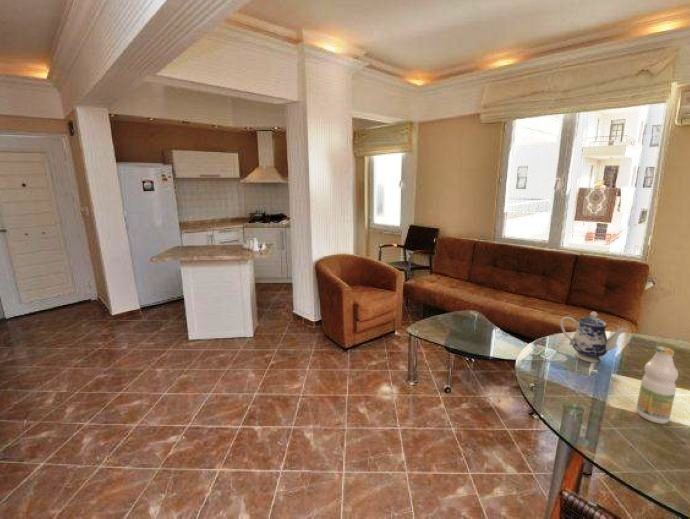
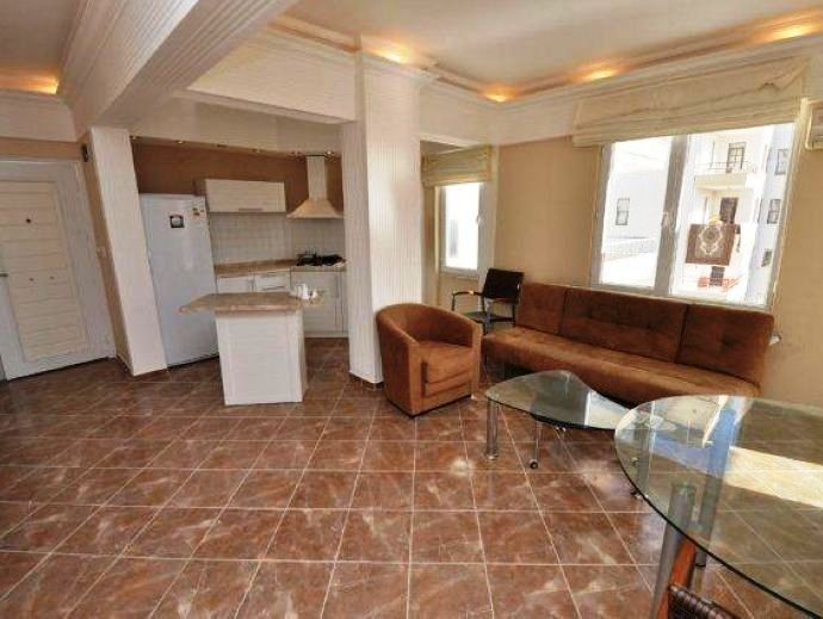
- bottle [636,345,679,425]
- teapot [559,311,629,363]
